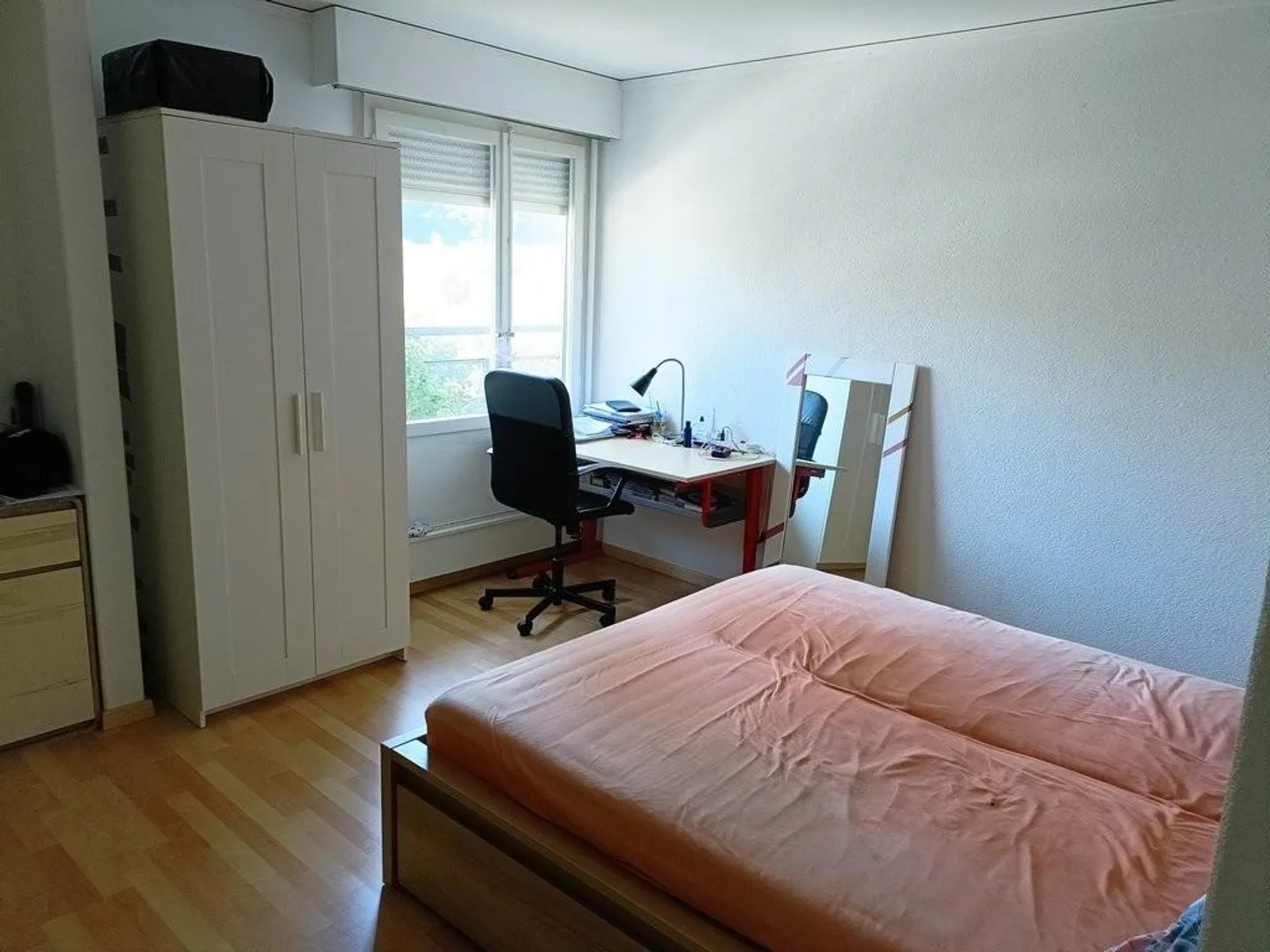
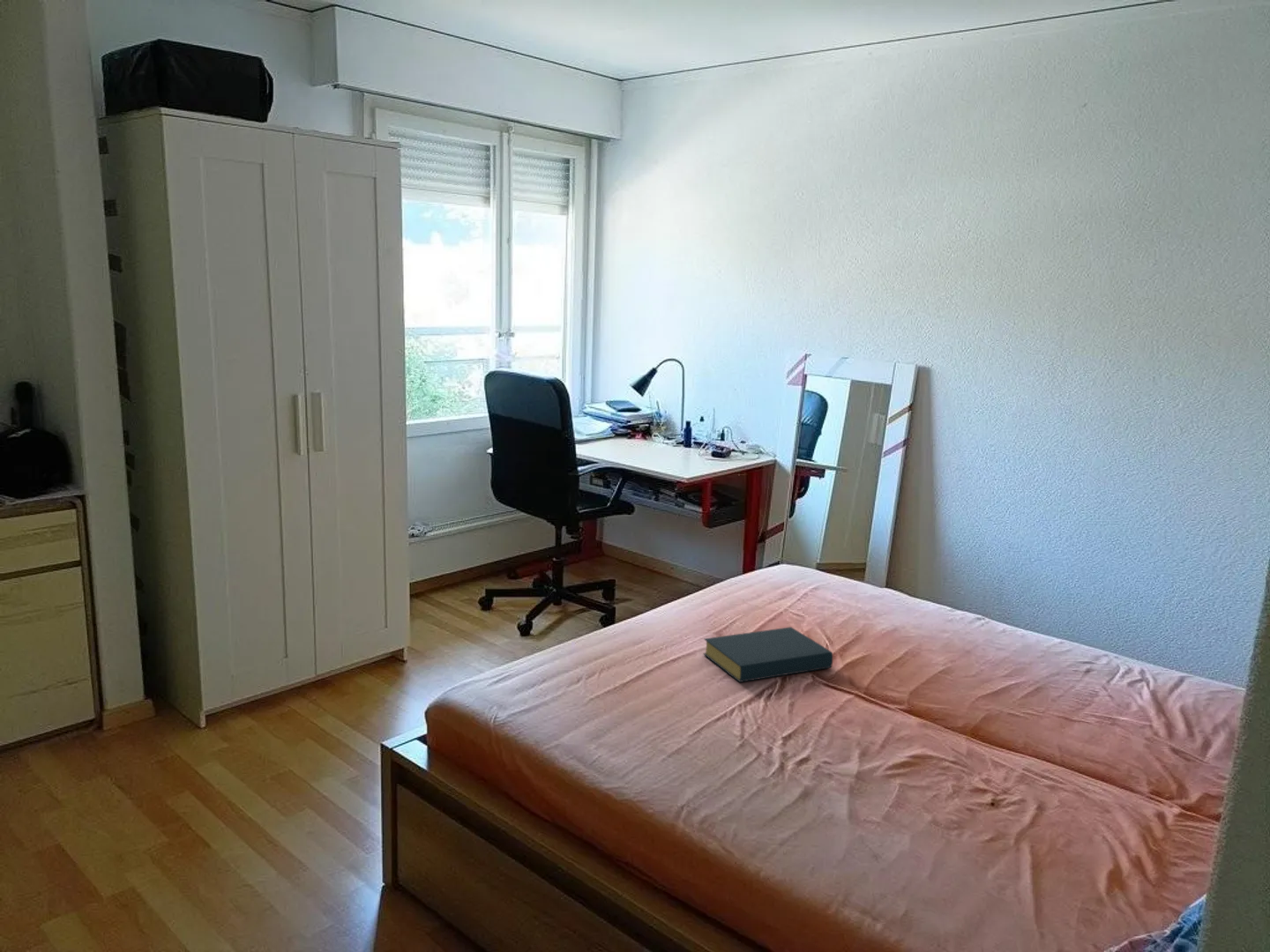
+ hardback book [702,626,833,683]
